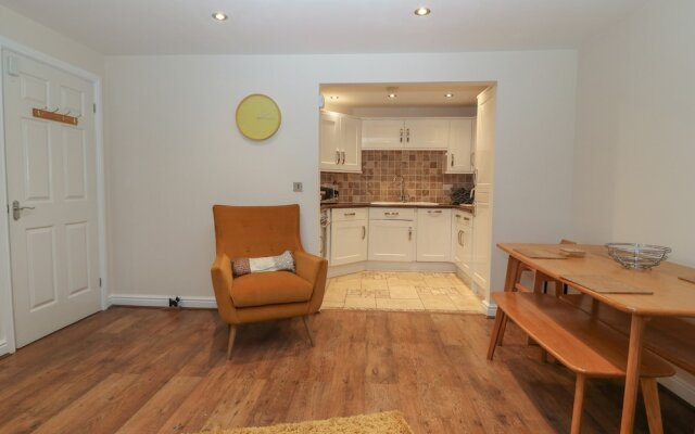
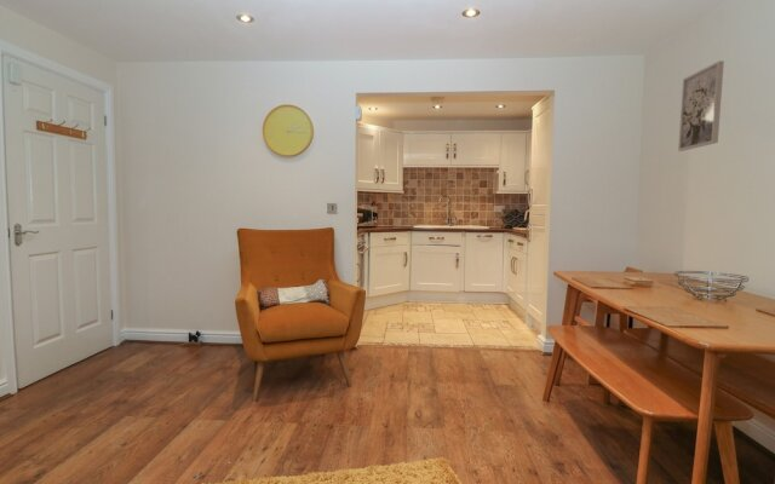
+ wall art [677,59,725,152]
